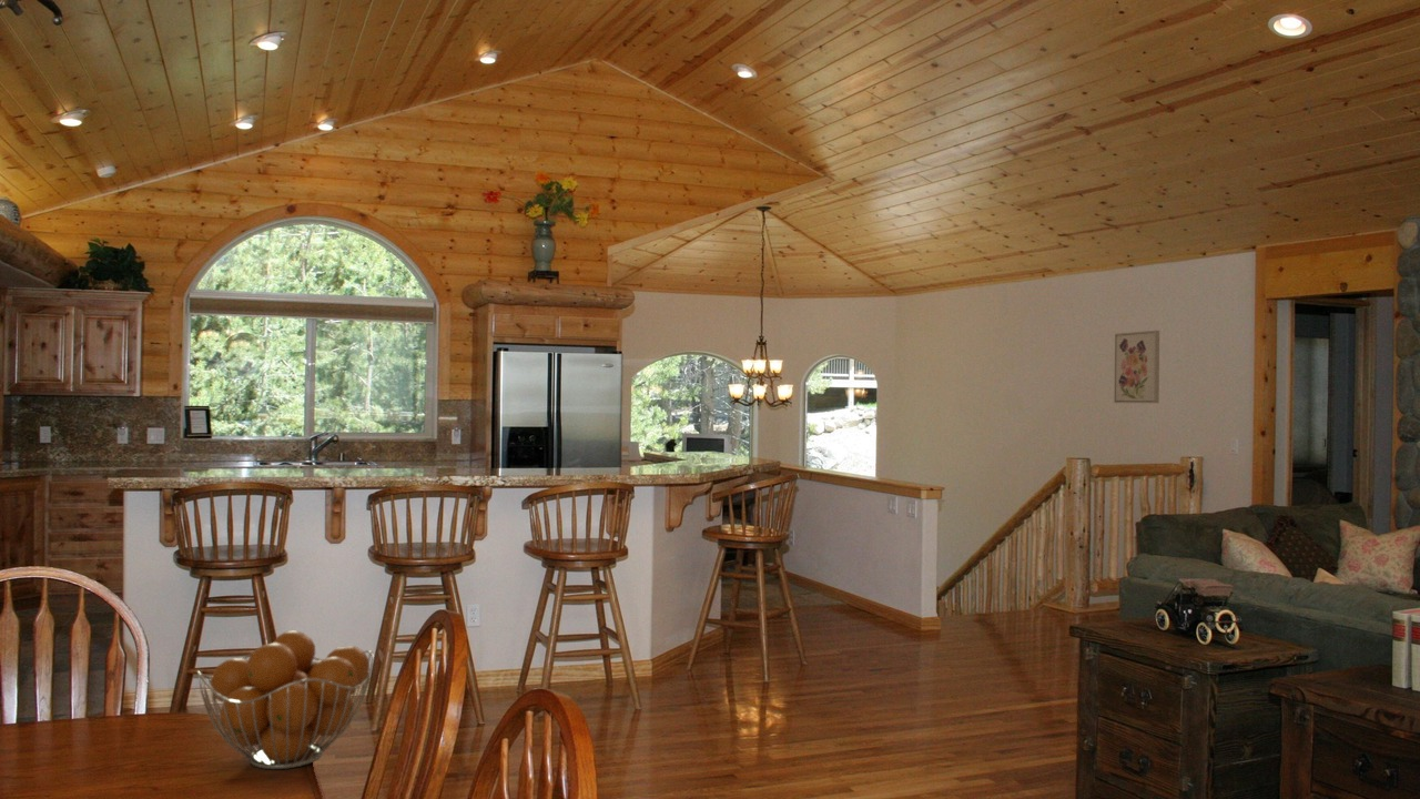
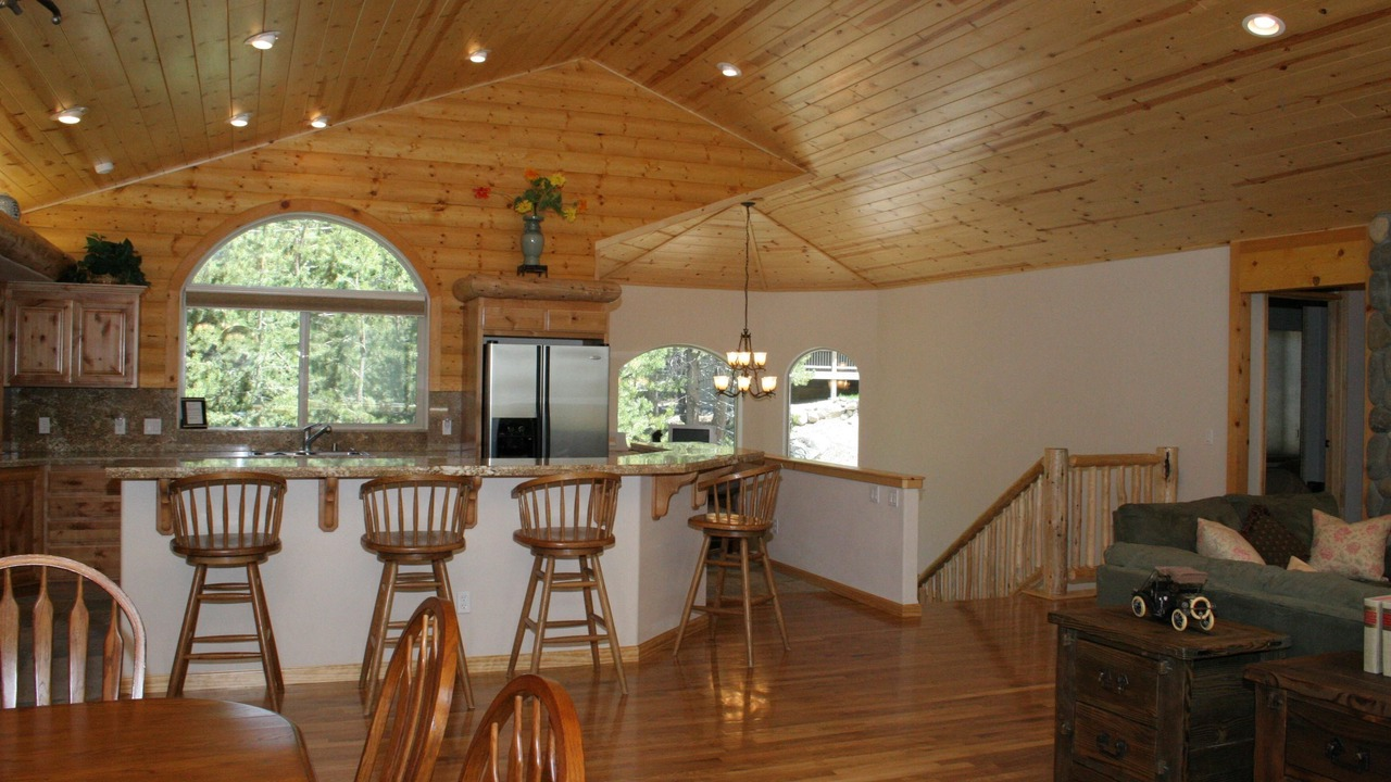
- wall art [1113,330,1160,404]
- fruit basket [195,629,375,770]
